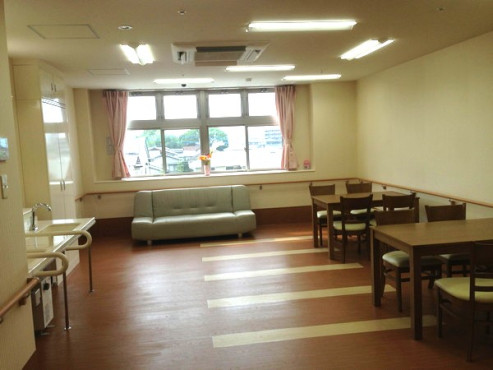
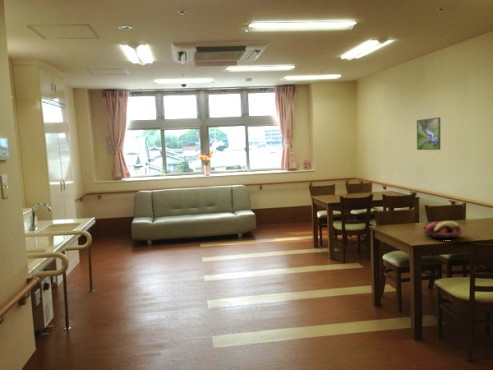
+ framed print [416,116,441,151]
+ fruit basket [421,220,466,241]
